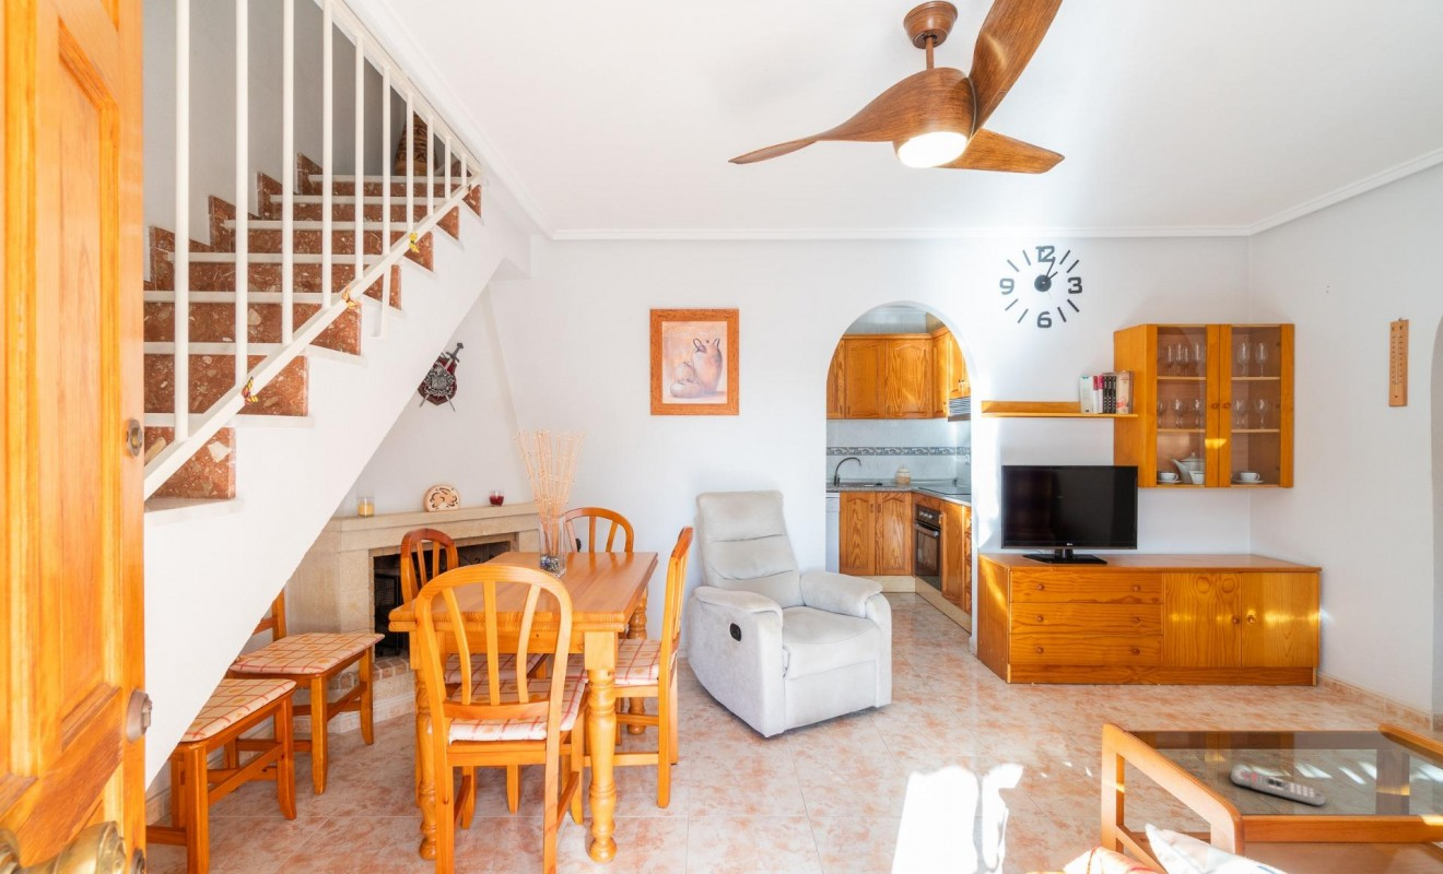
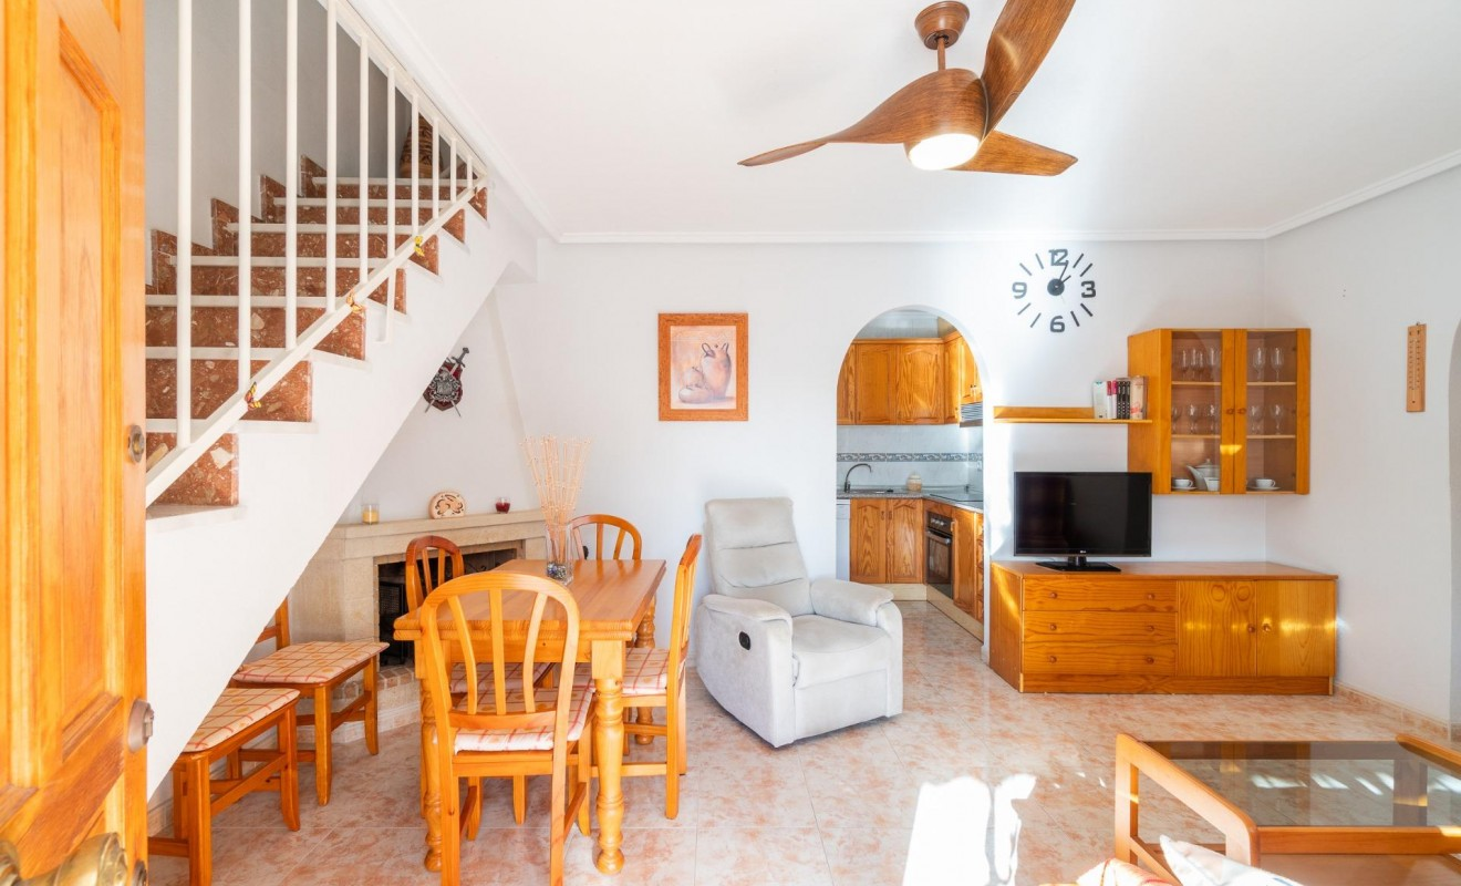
- remote control [1230,766,1326,807]
